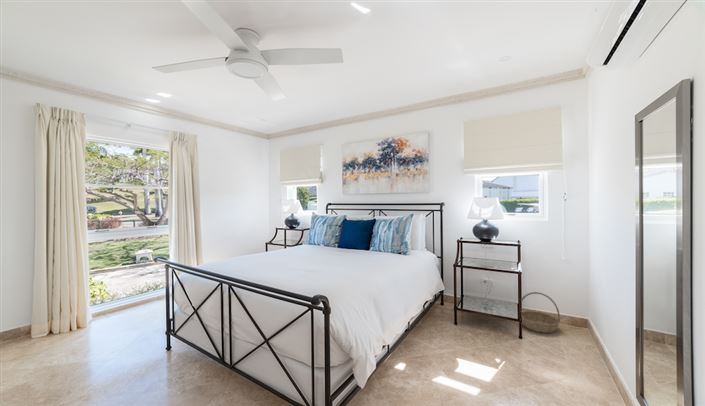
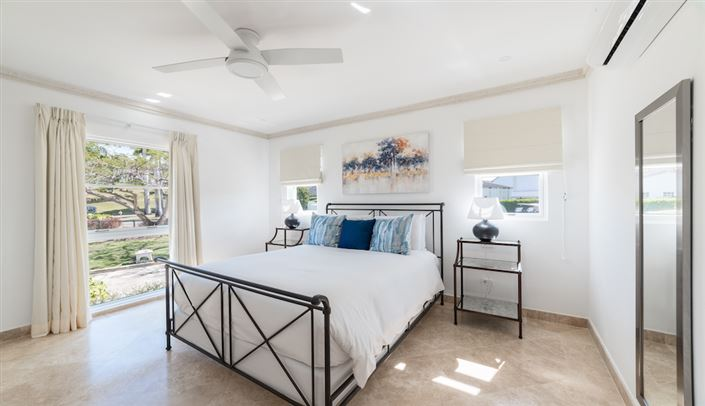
- basket [521,291,561,334]
